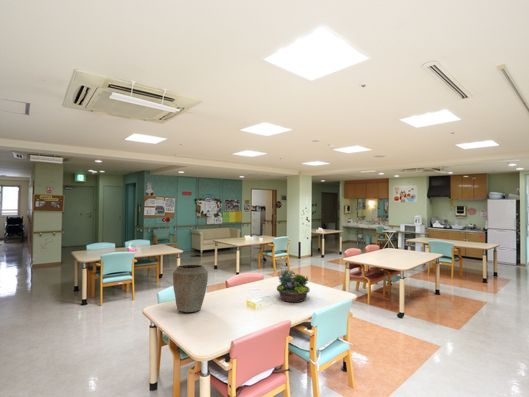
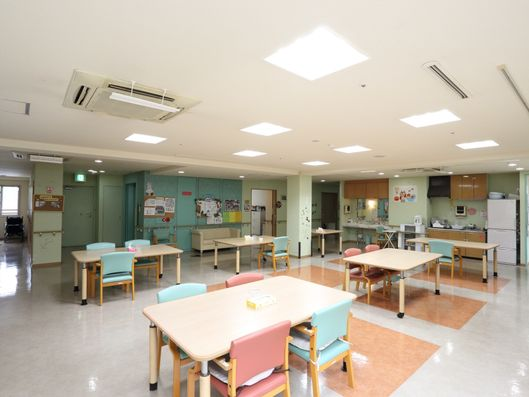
- vase [172,263,209,313]
- succulent planter [276,267,311,303]
